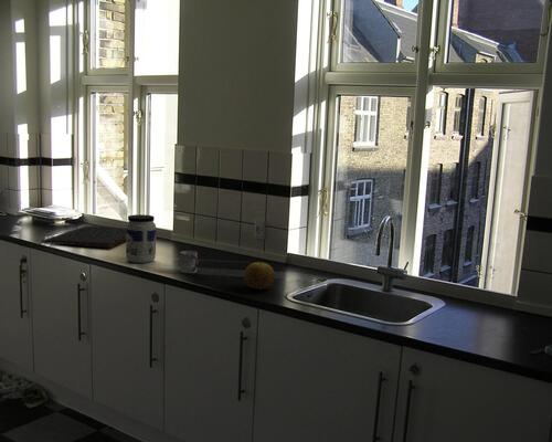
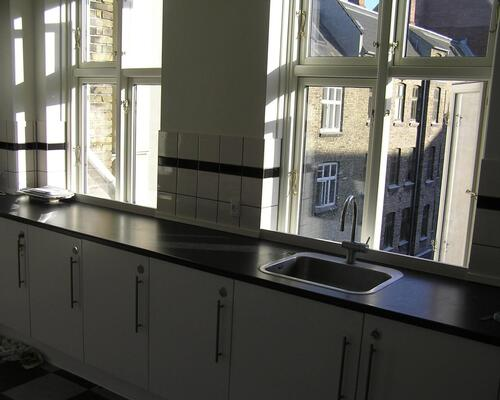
- cutting board [41,225,127,250]
- cup [179,250,199,274]
- jar [125,213,157,264]
- fruit [243,261,276,291]
